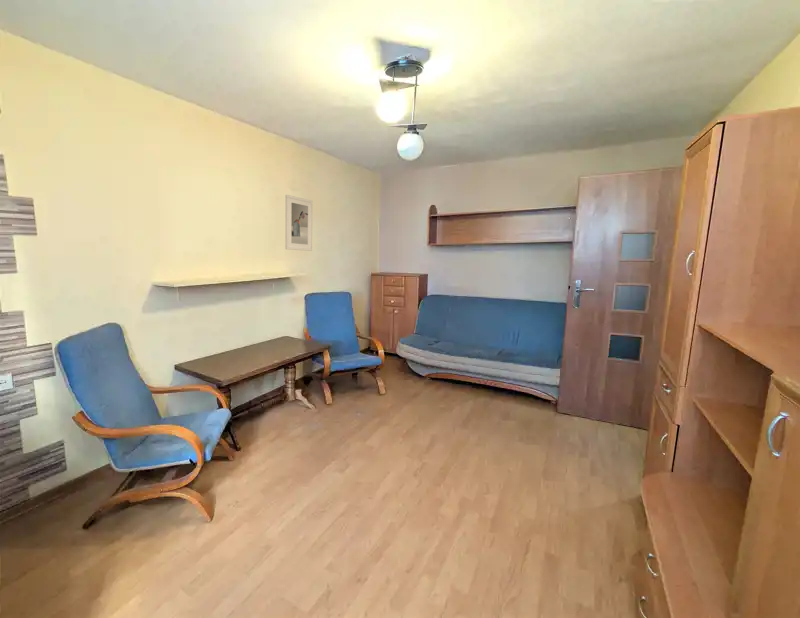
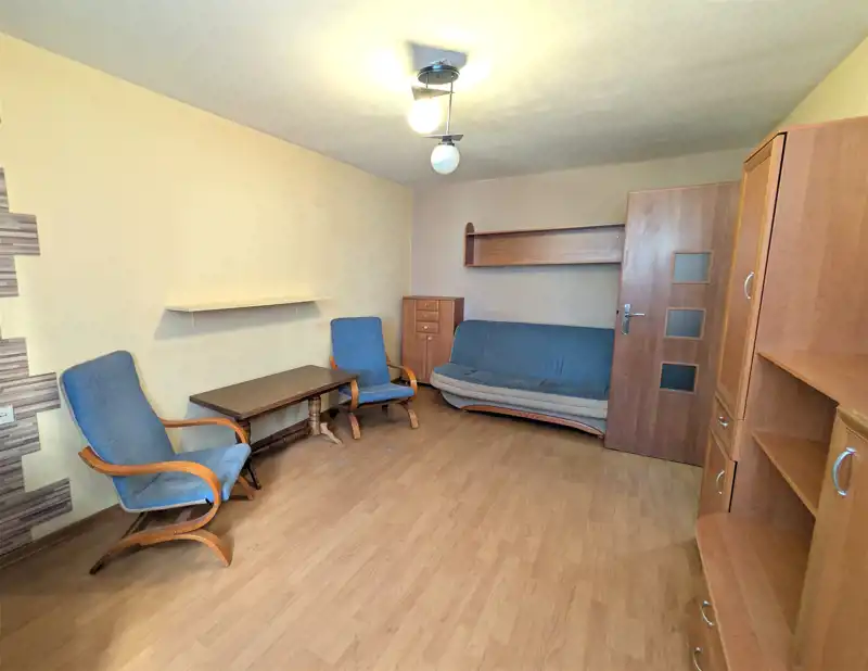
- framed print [285,194,313,252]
